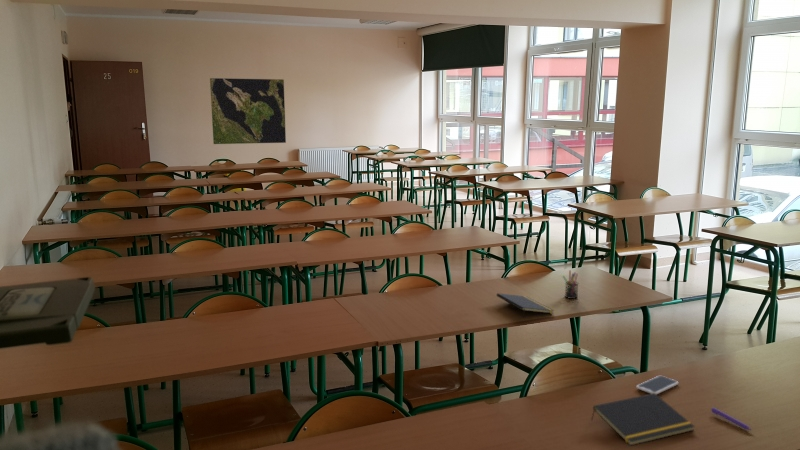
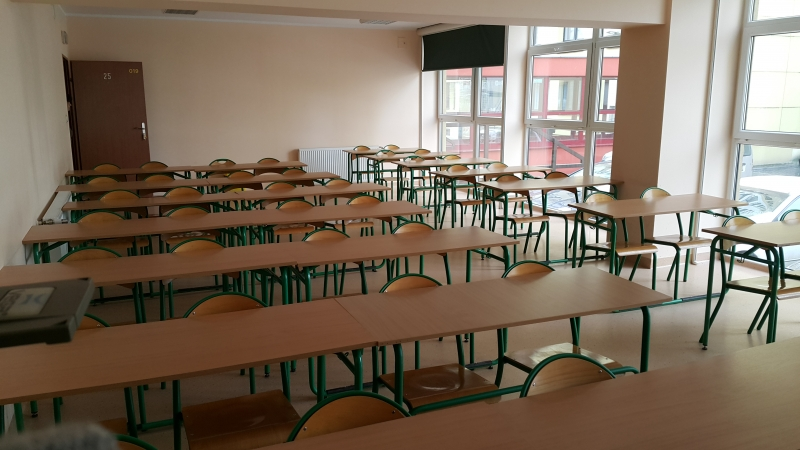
- notepad [590,393,696,447]
- notepad [496,292,555,319]
- pen [709,407,754,432]
- pen holder [561,269,579,300]
- world map [209,77,287,145]
- smartphone [636,375,679,395]
